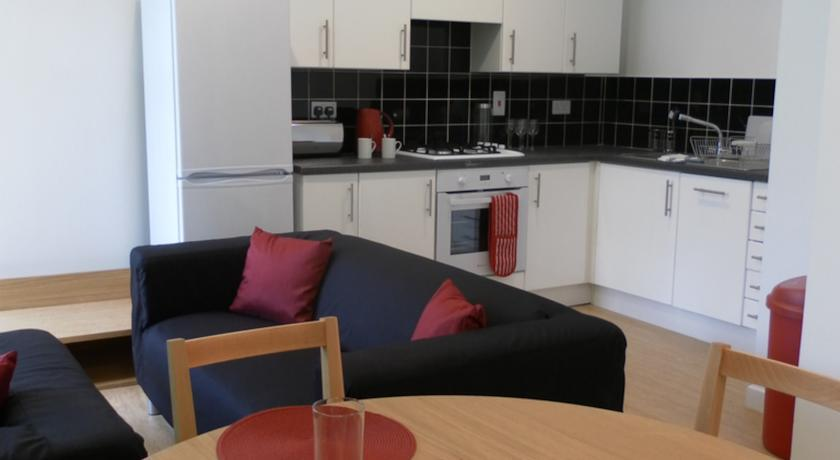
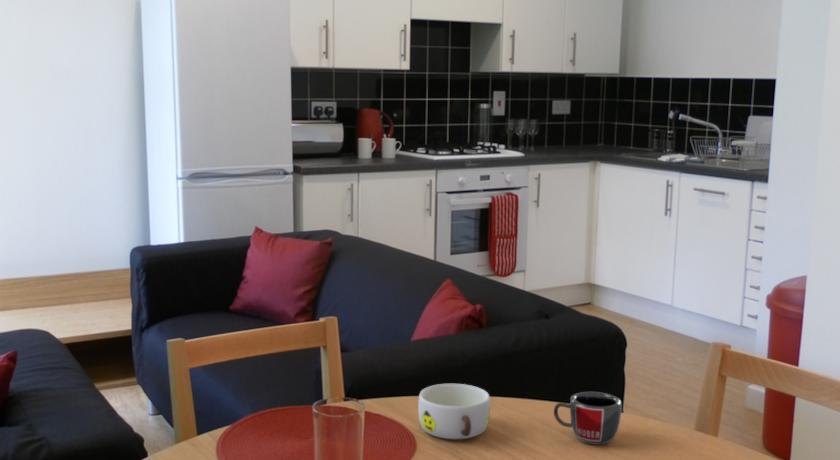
+ bowl [417,383,491,440]
+ mug [553,391,623,445]
